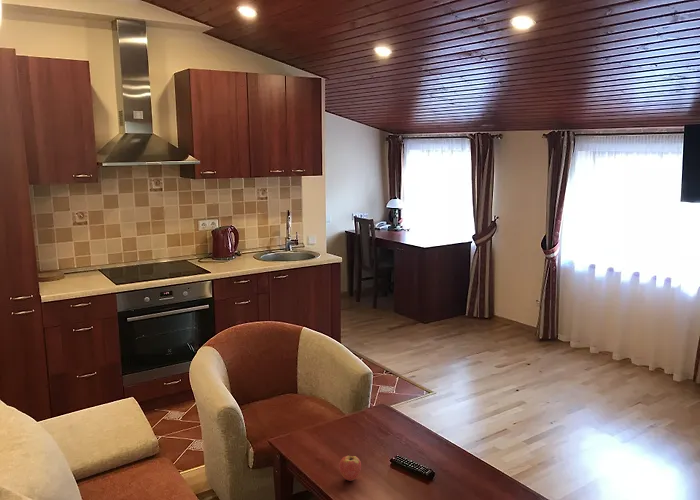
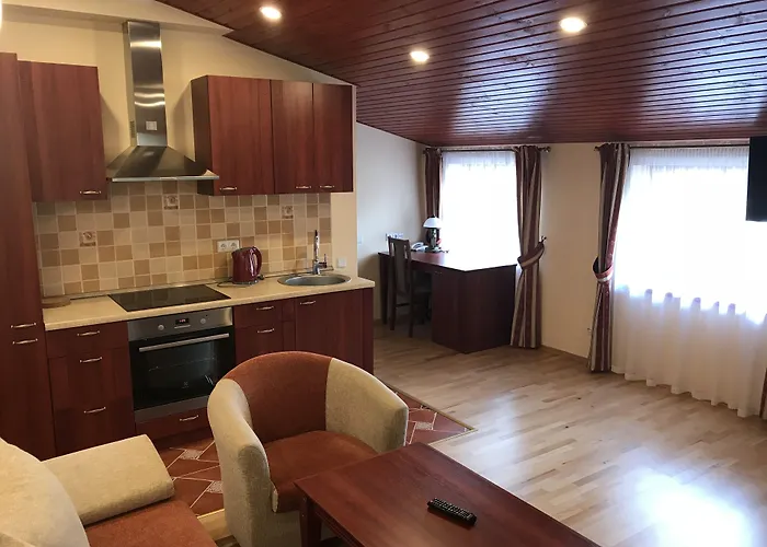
- fruit [338,453,362,482]
